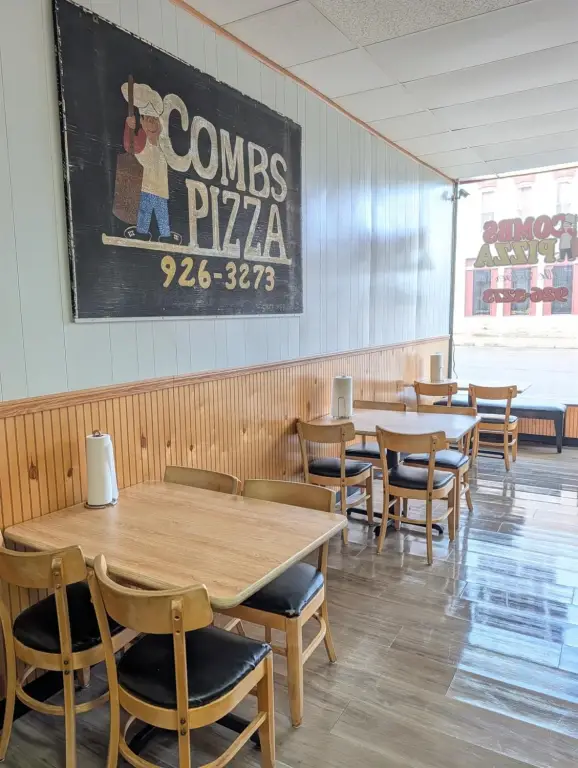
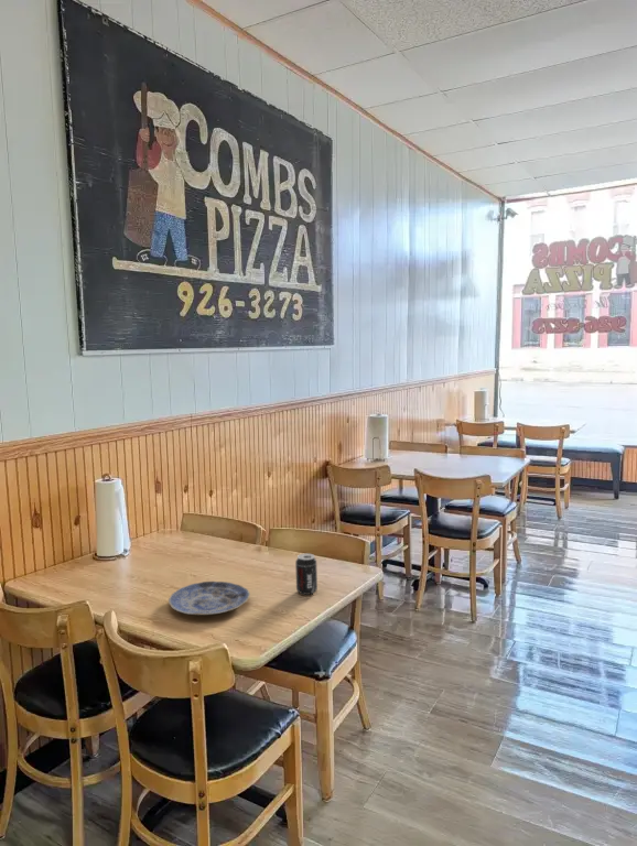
+ plate [168,581,251,616]
+ beverage can [294,553,318,596]
